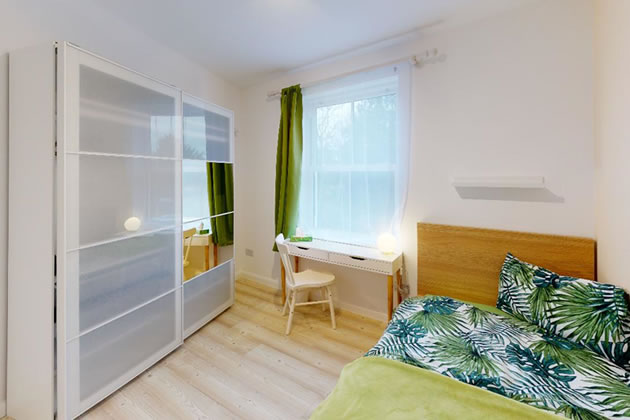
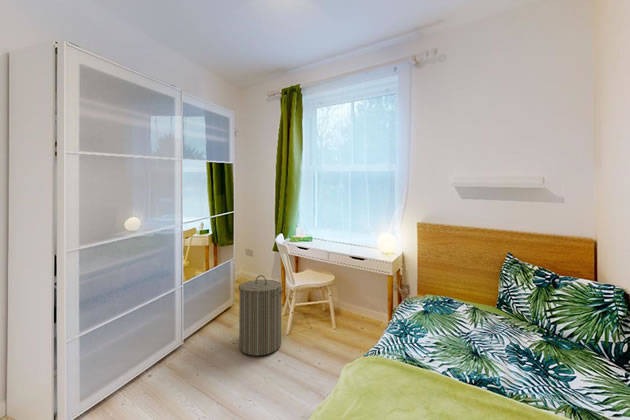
+ laundry hamper [237,274,284,356]
